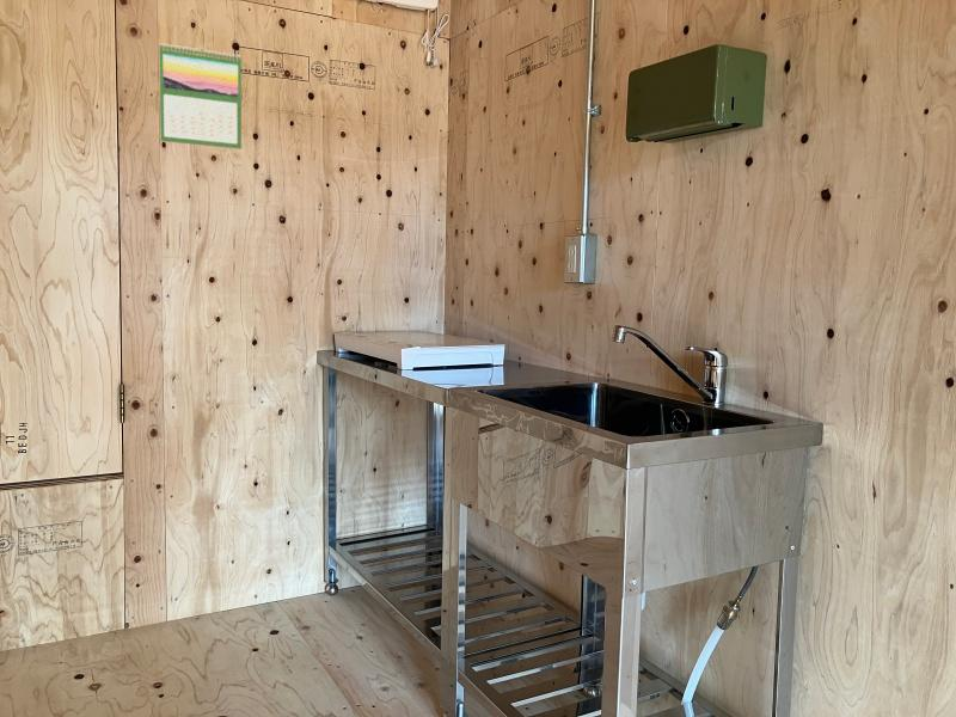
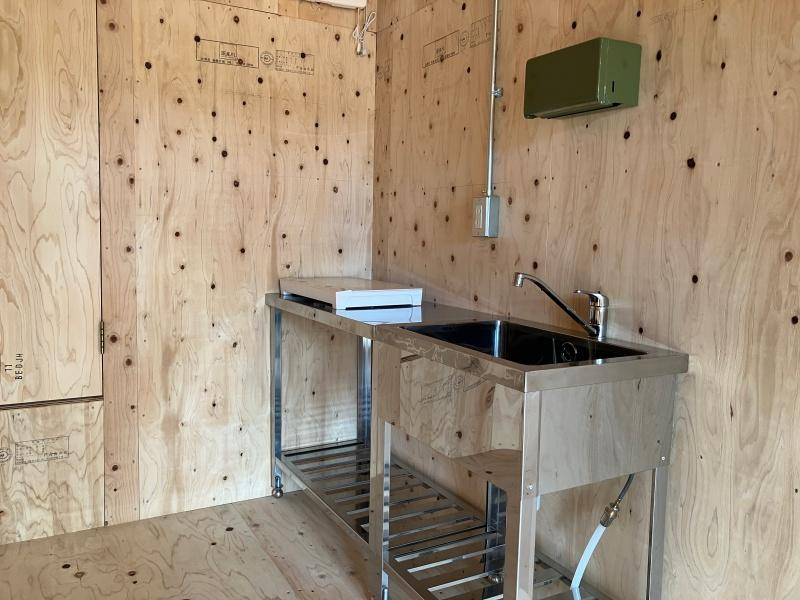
- calendar [158,42,243,151]
